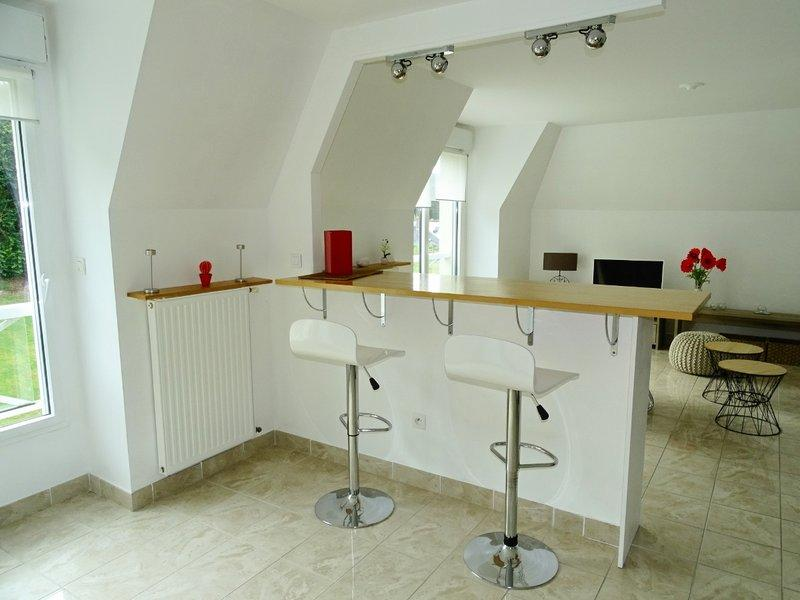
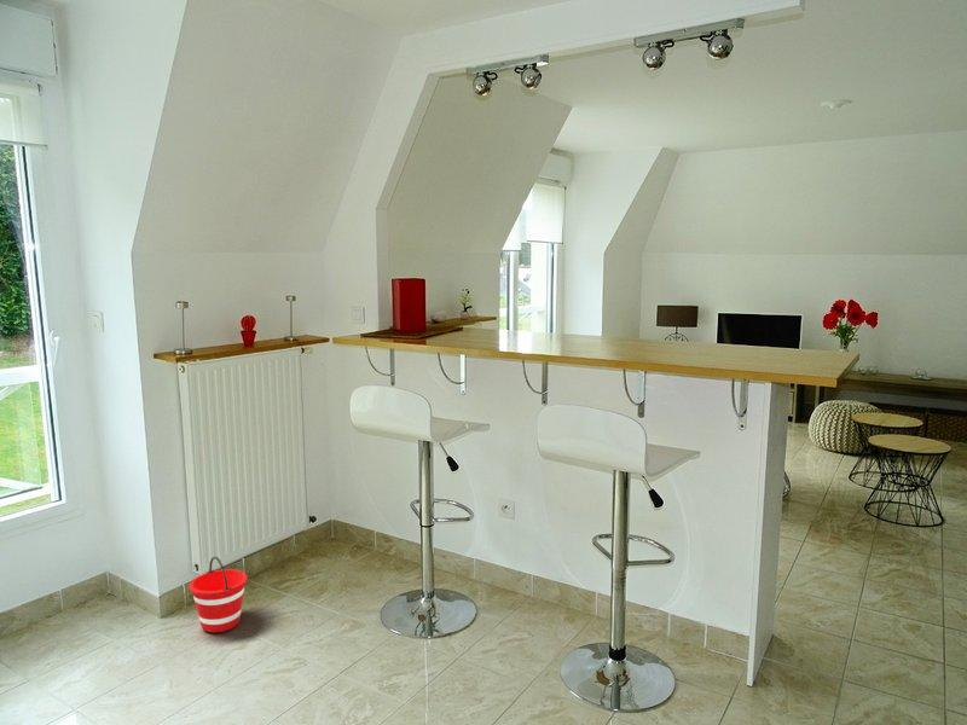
+ bucket [187,556,249,633]
